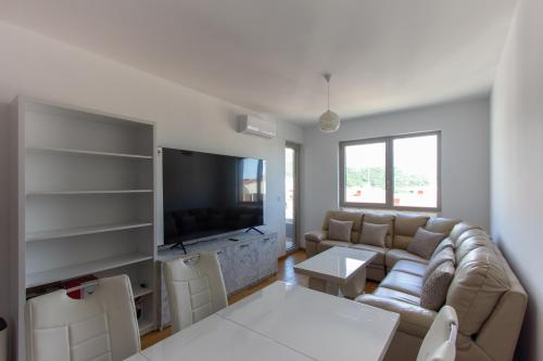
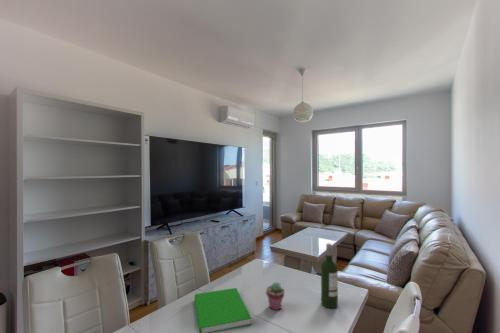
+ potted succulent [265,281,286,311]
+ wine bottle [320,242,339,309]
+ book [194,287,252,333]
